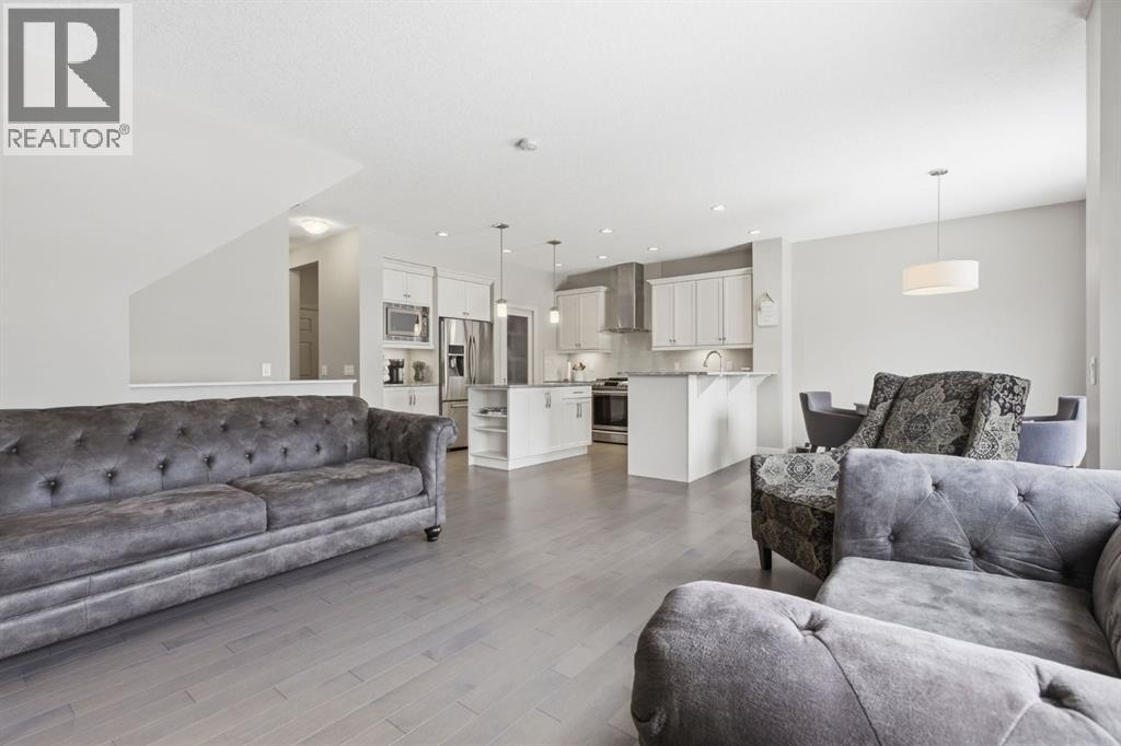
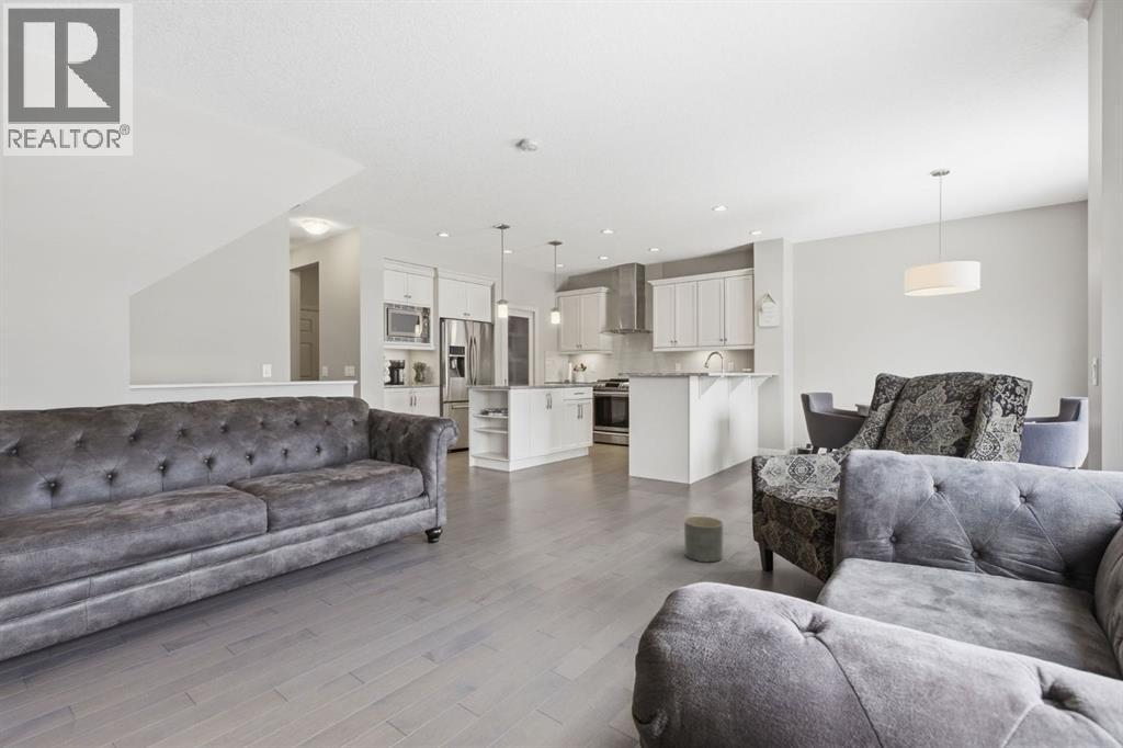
+ planter [683,515,724,563]
